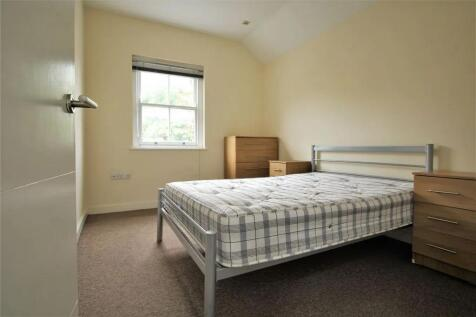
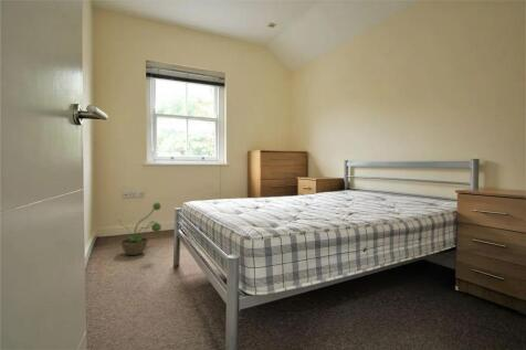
+ decorative plant [119,202,162,256]
